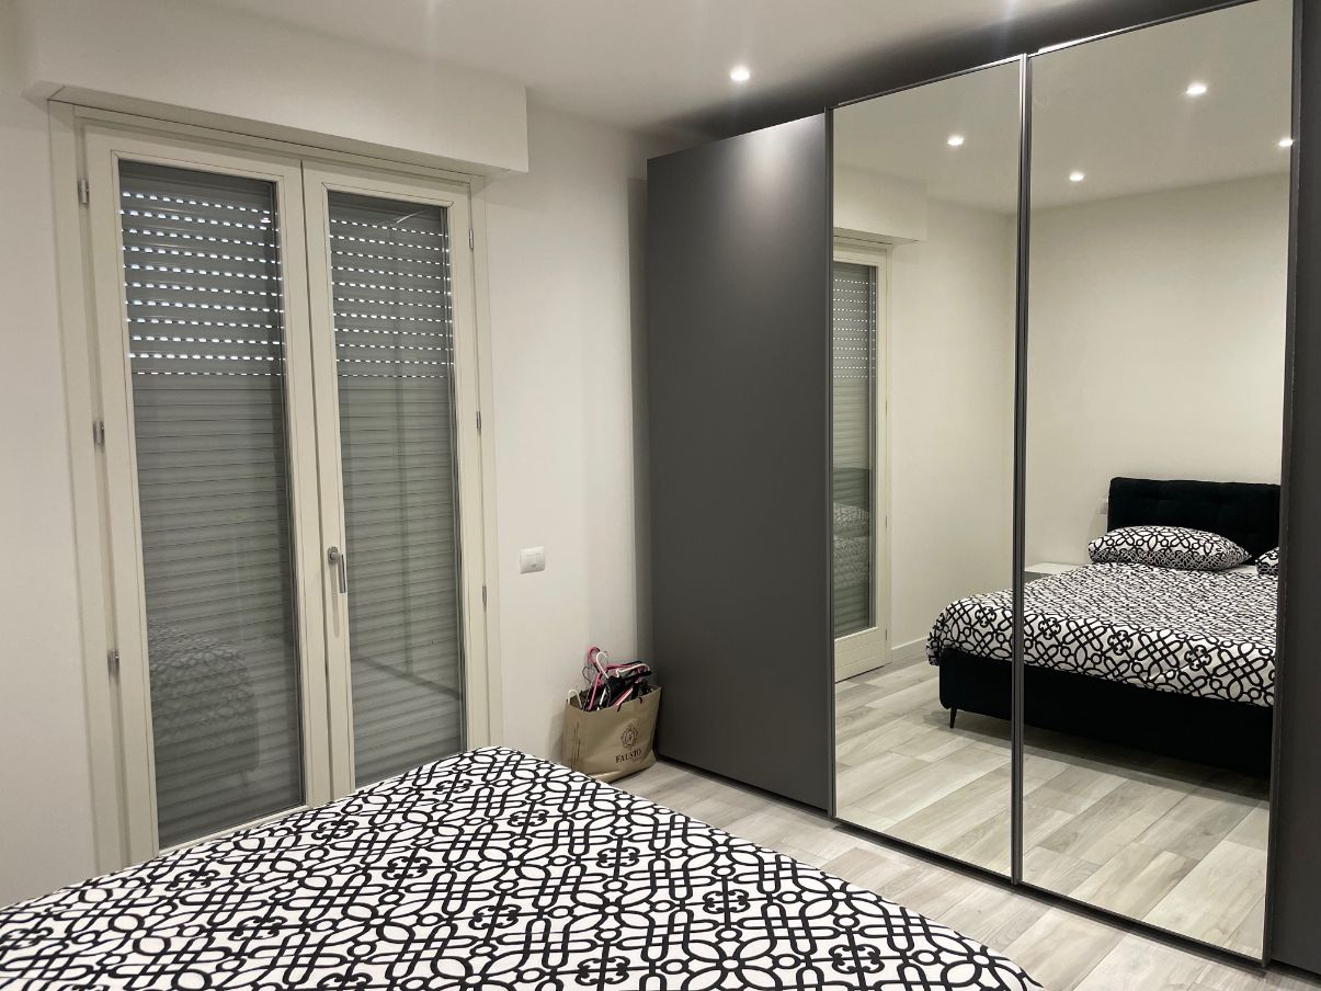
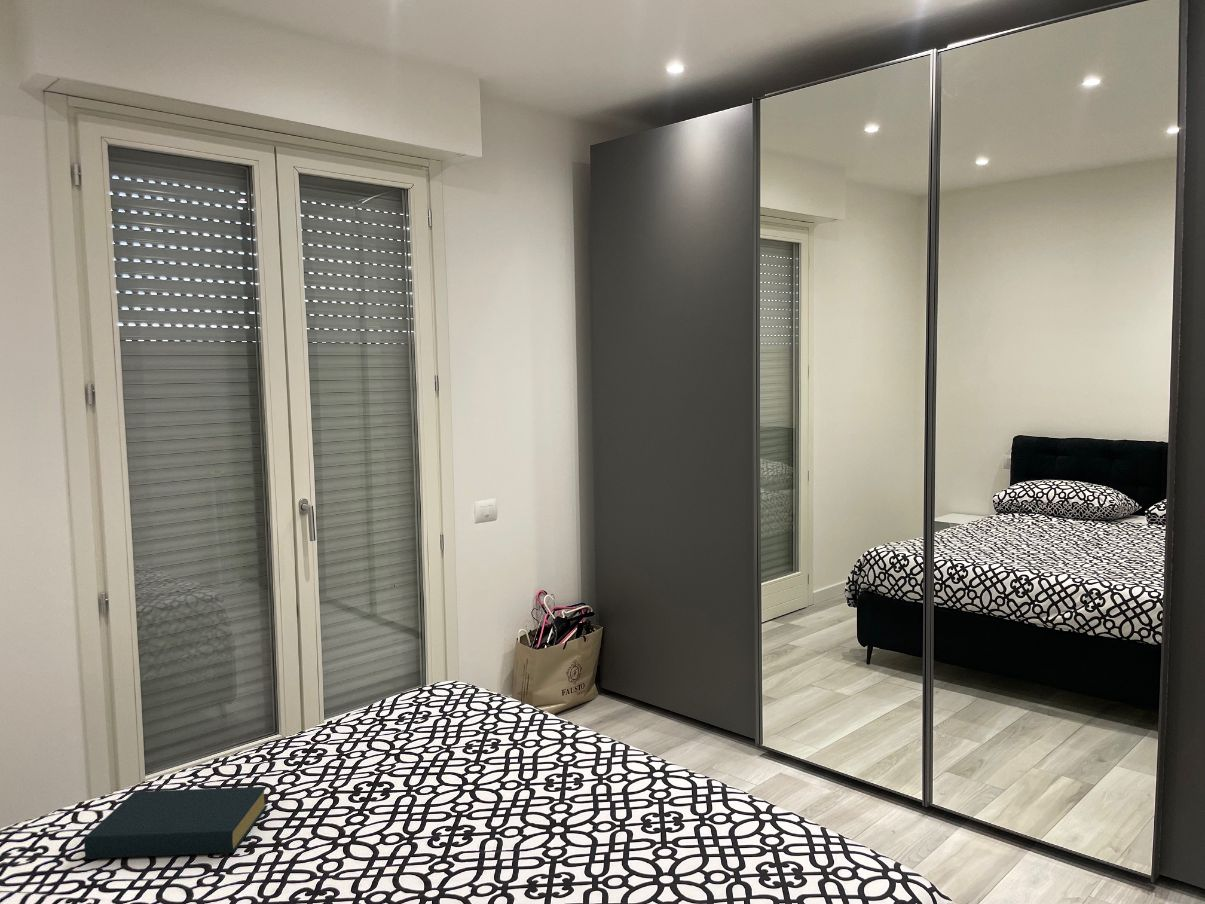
+ hardback book [83,786,269,860]
